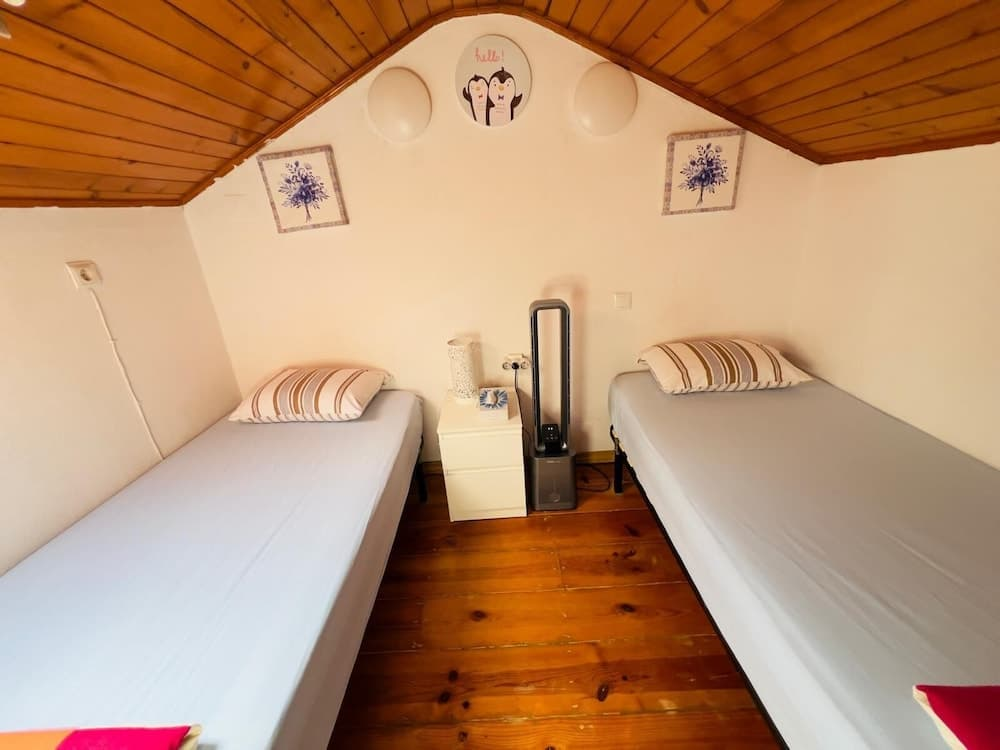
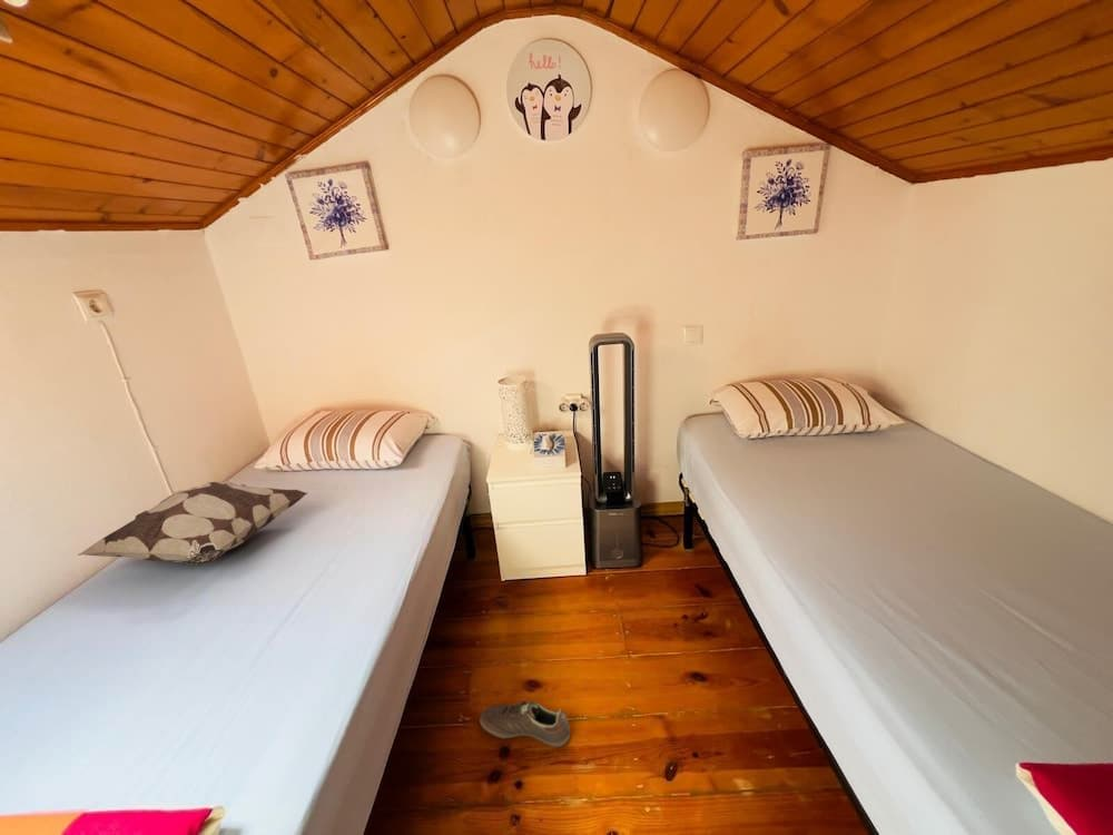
+ sneaker [479,699,571,748]
+ decorative pillow [76,481,308,566]
